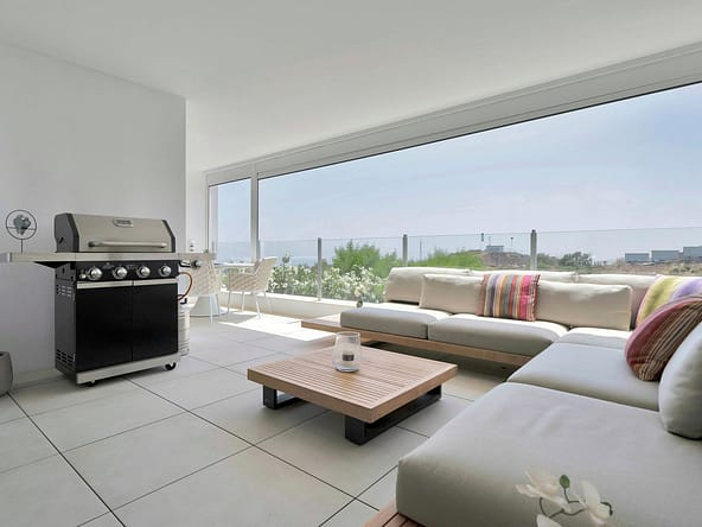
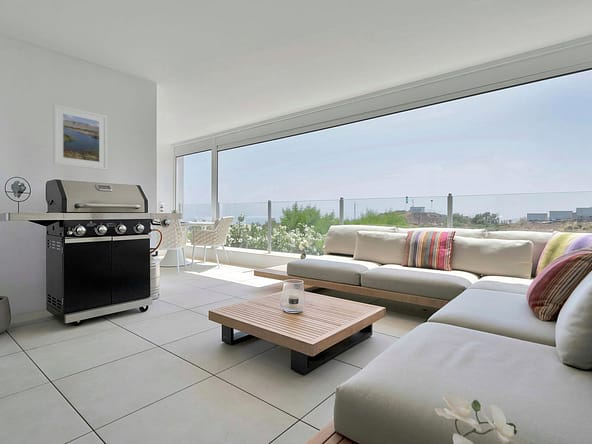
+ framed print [52,103,108,171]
